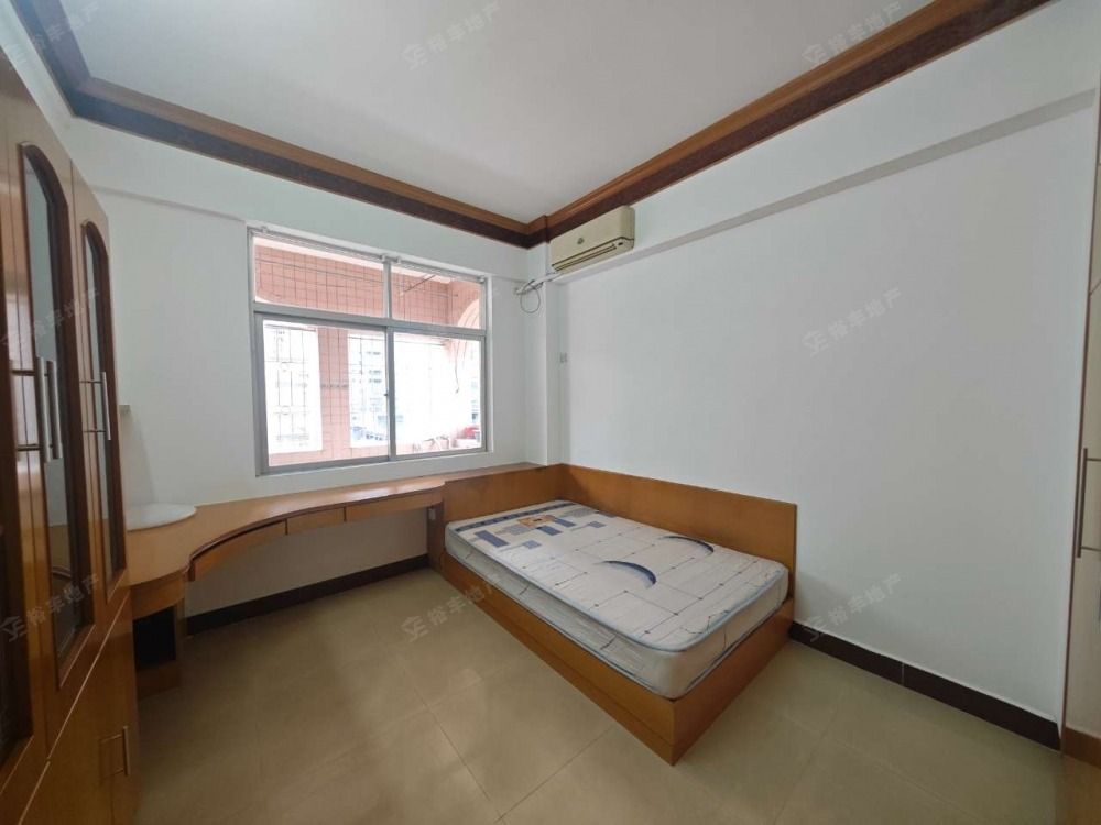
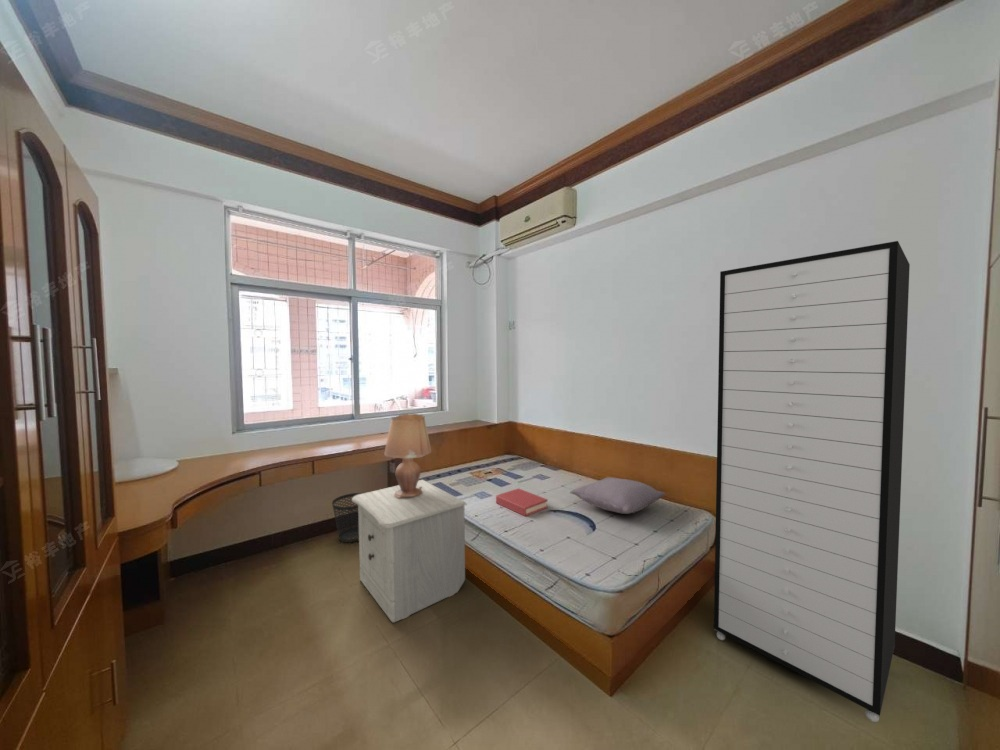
+ hardback book [495,487,549,517]
+ storage cabinet [713,240,911,723]
+ lamp [383,413,432,497]
+ nightstand [351,479,467,624]
+ wastebasket [331,492,364,544]
+ pillow [569,476,666,515]
